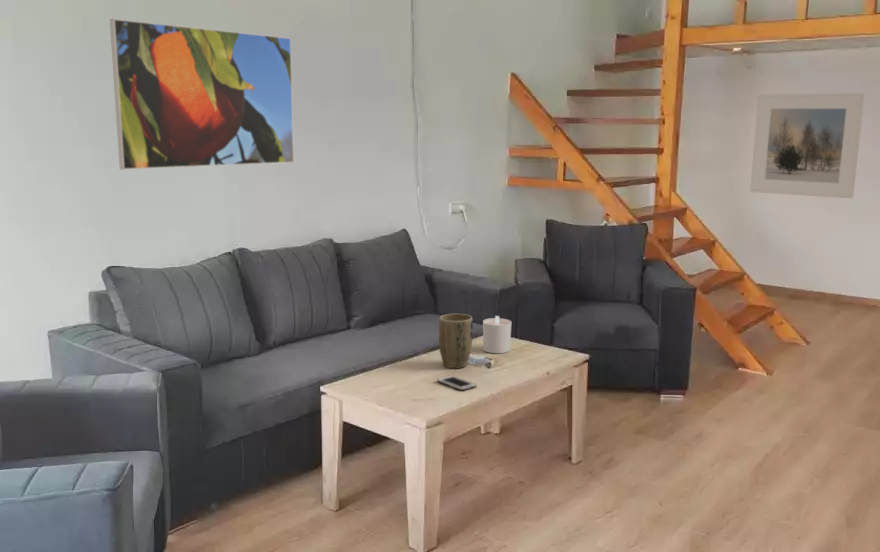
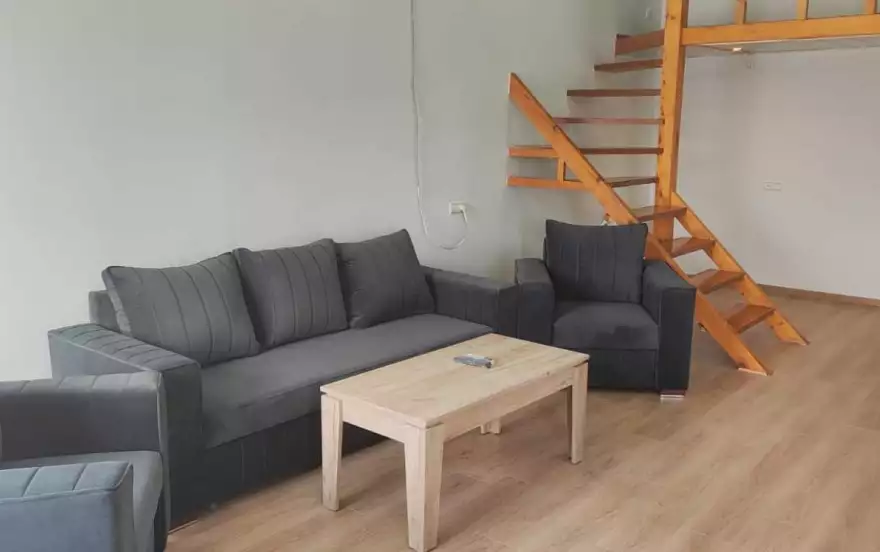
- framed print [109,18,295,171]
- candle [482,315,512,354]
- cell phone [436,374,477,392]
- plant pot [438,313,474,369]
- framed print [749,92,865,200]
